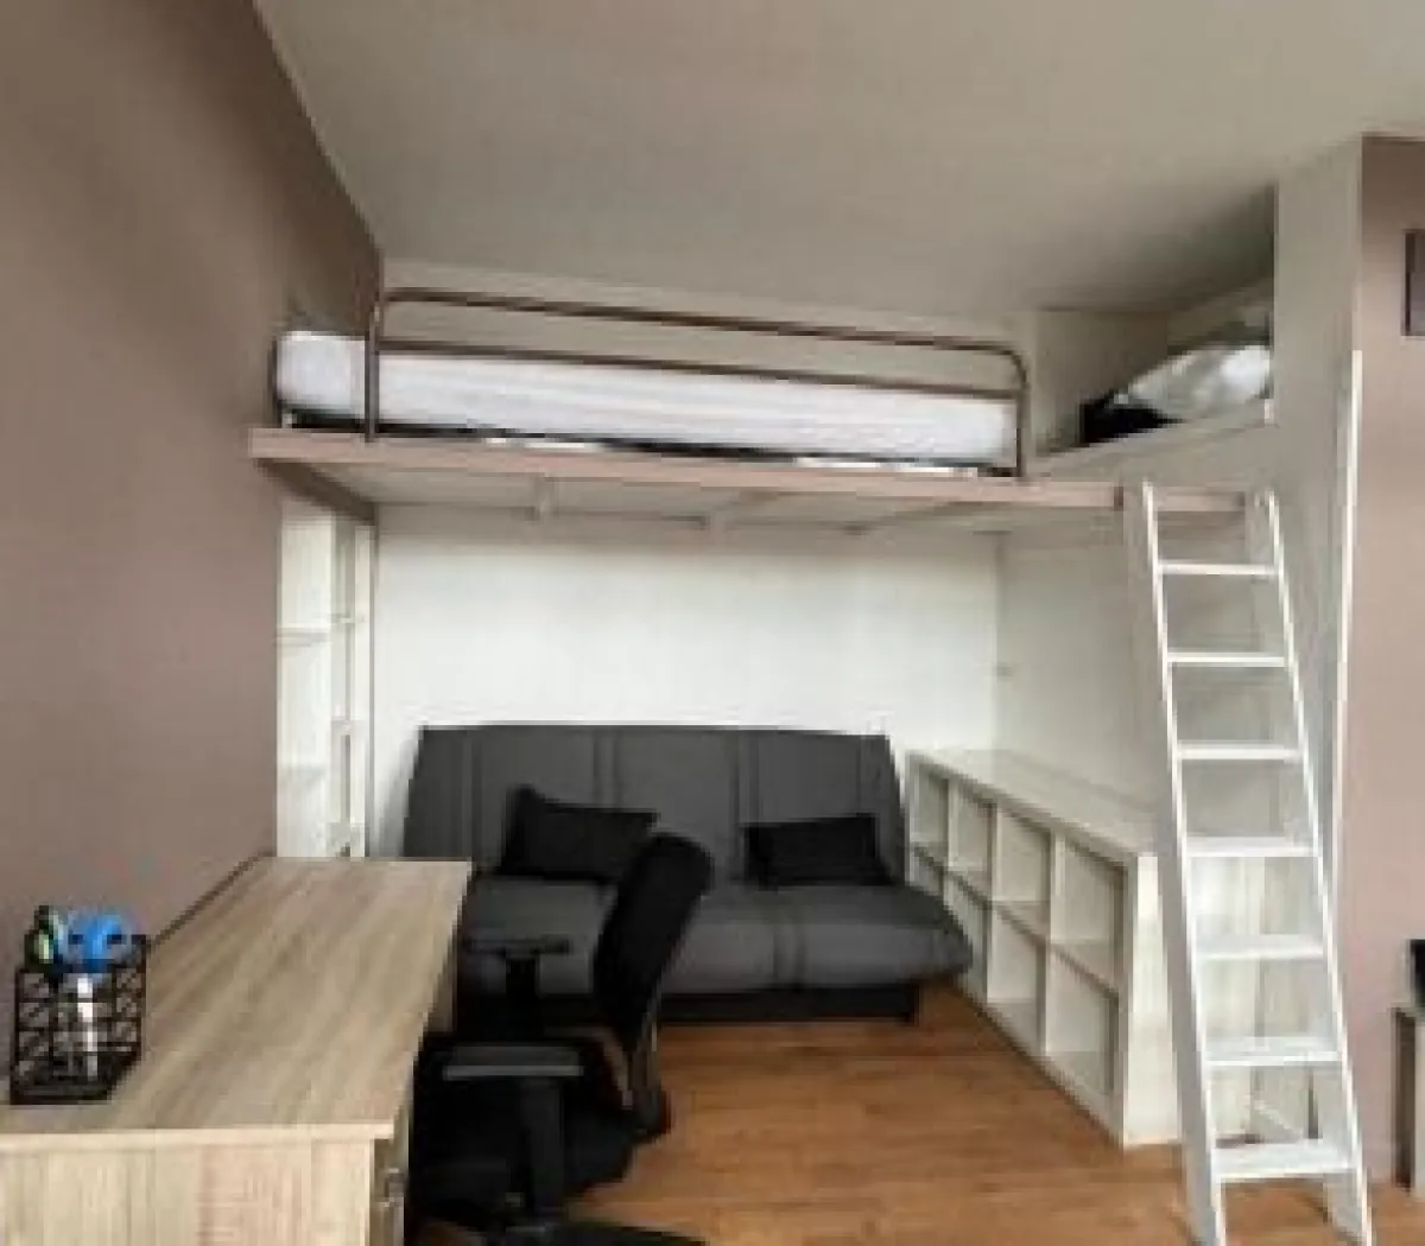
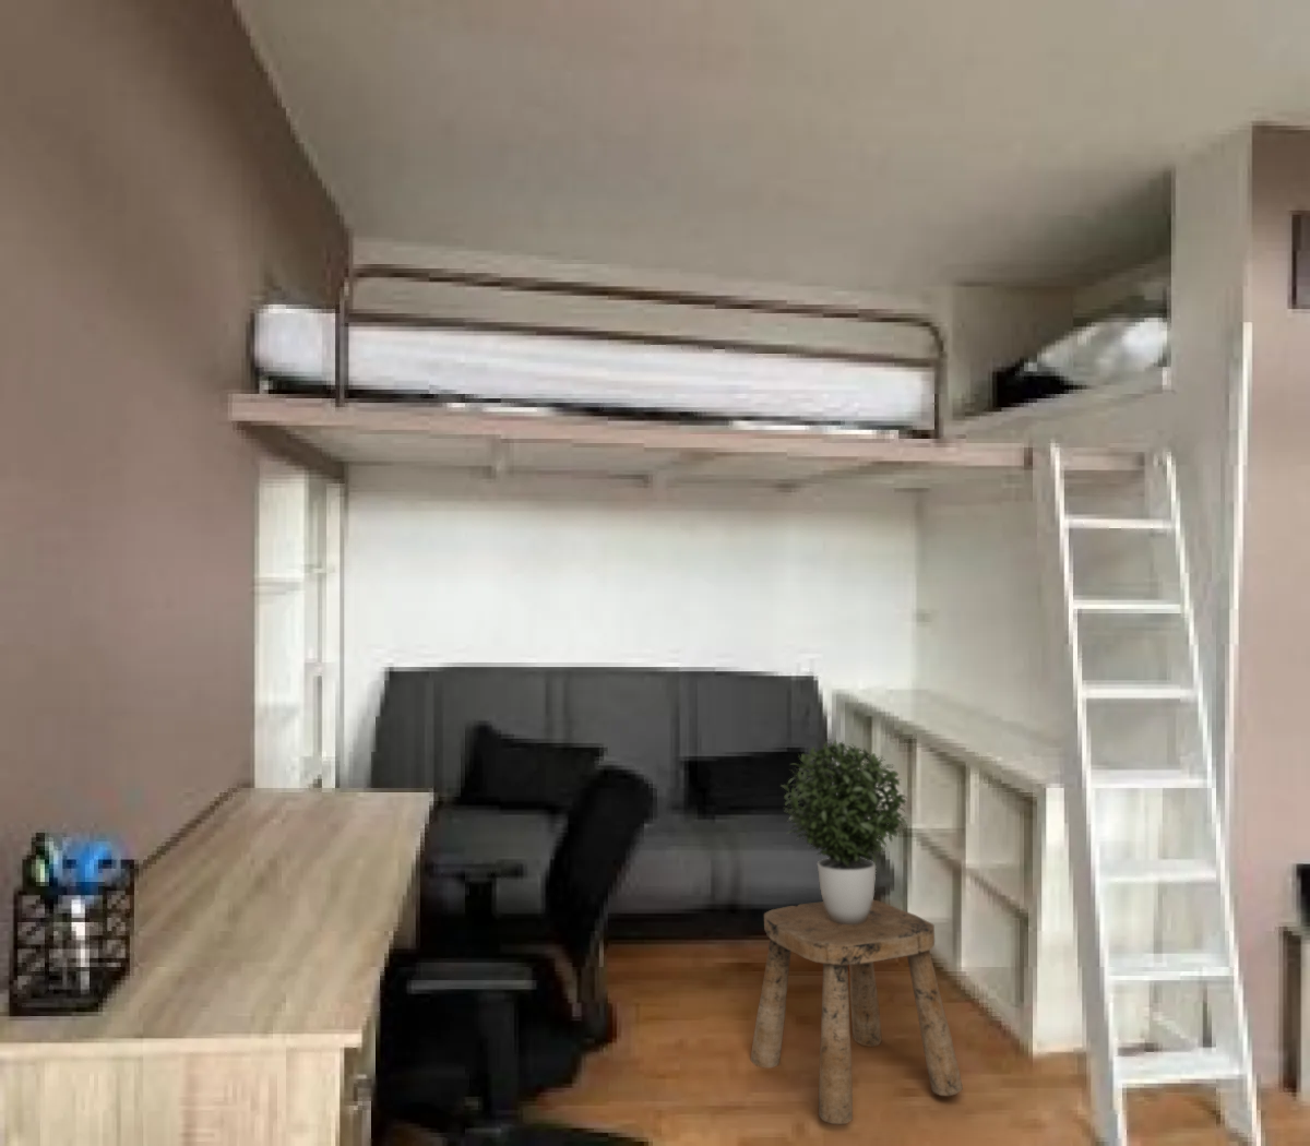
+ potted plant [780,738,909,924]
+ stool [750,900,964,1125]
